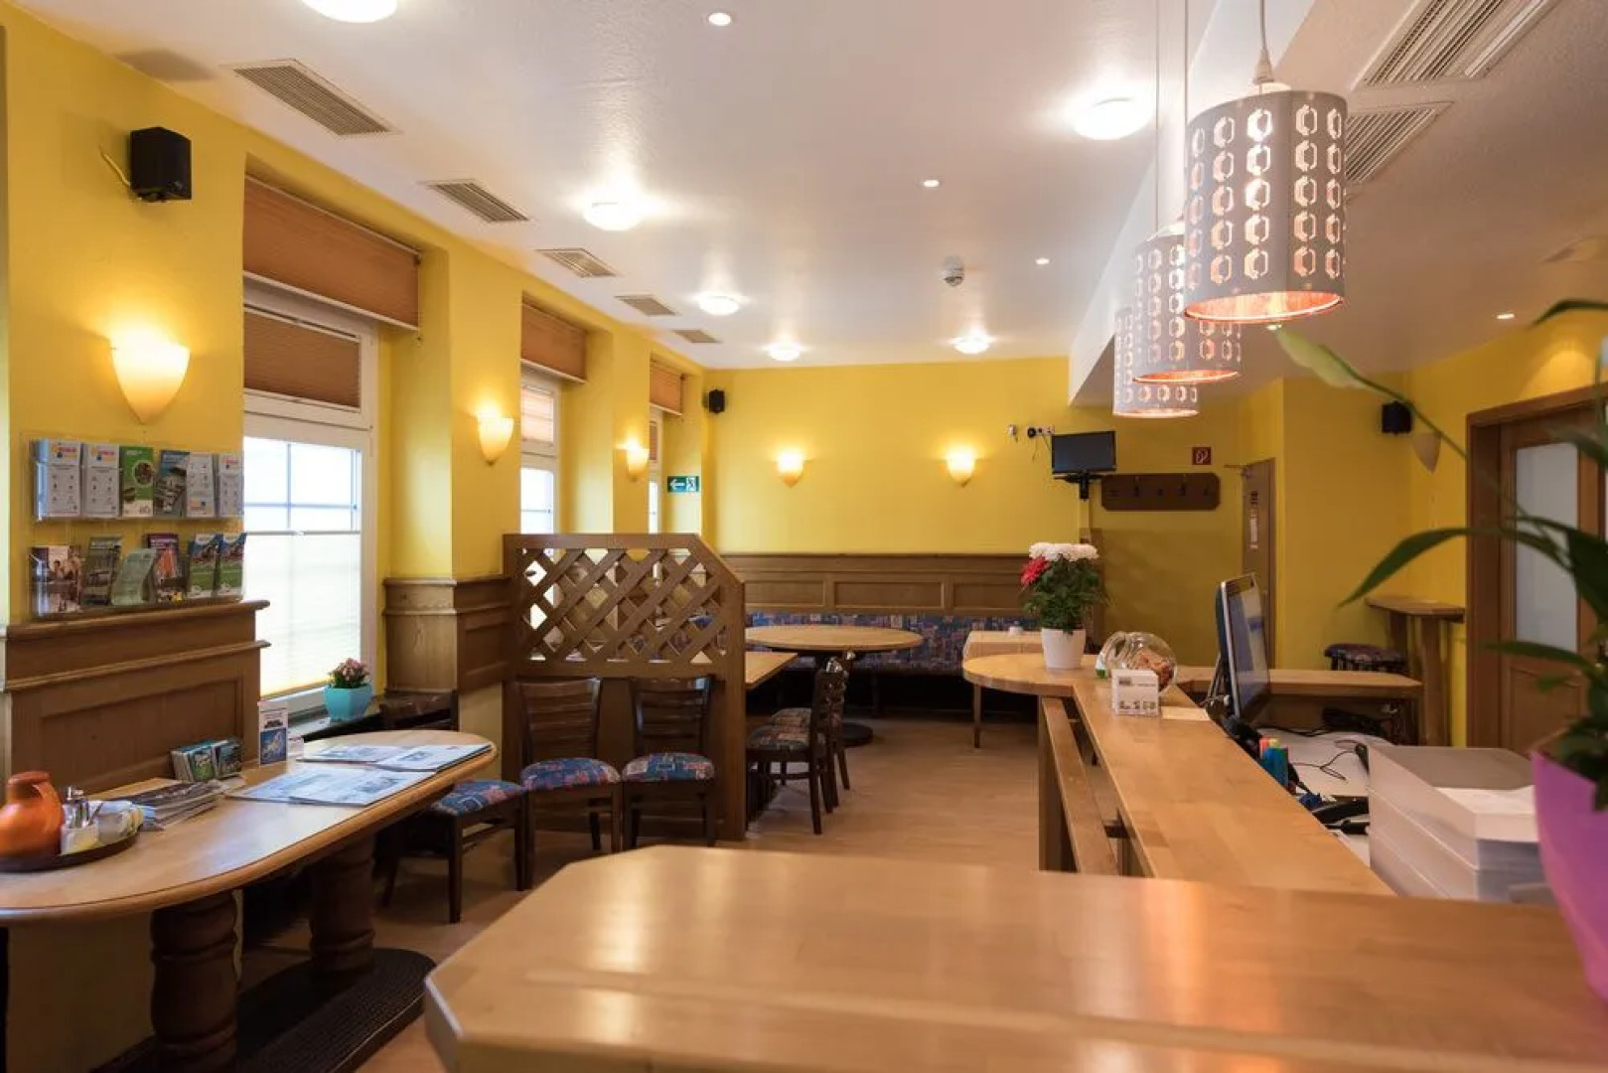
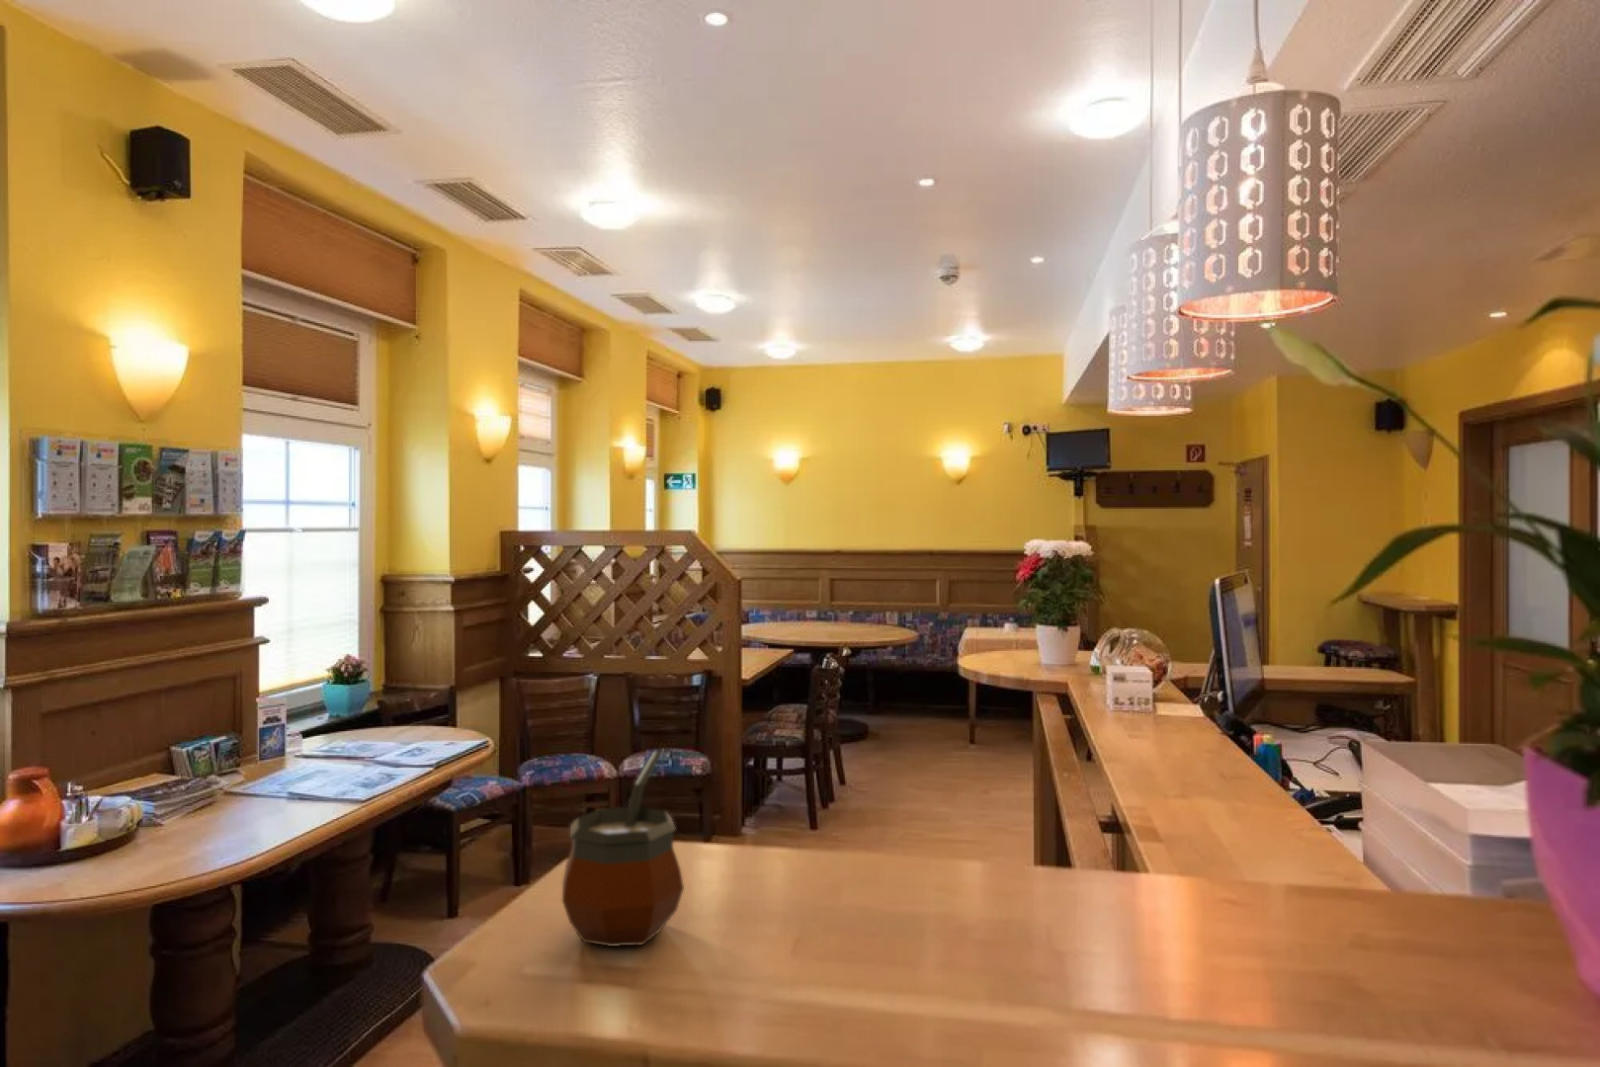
+ gourd [561,750,685,948]
